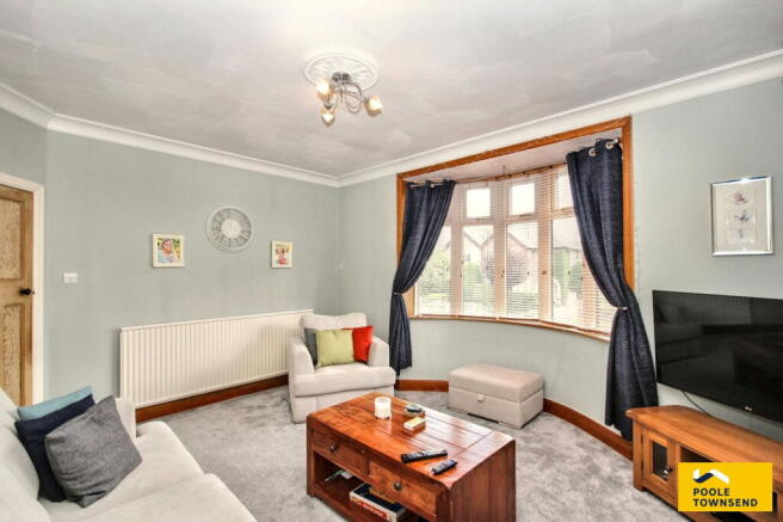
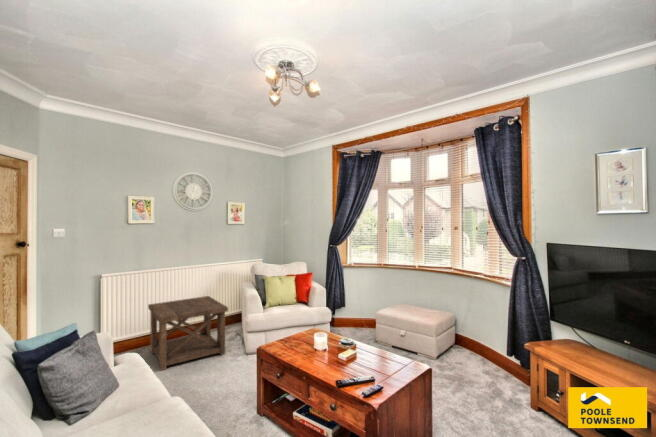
+ side table [147,295,229,372]
